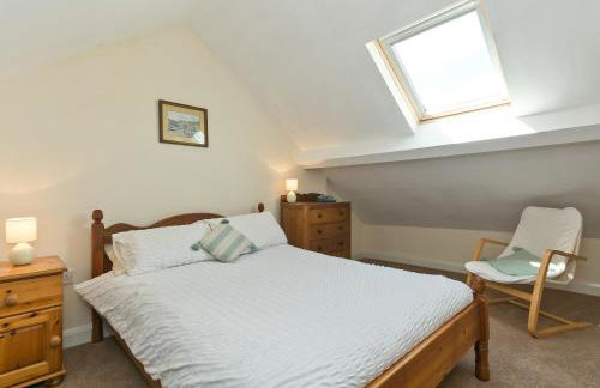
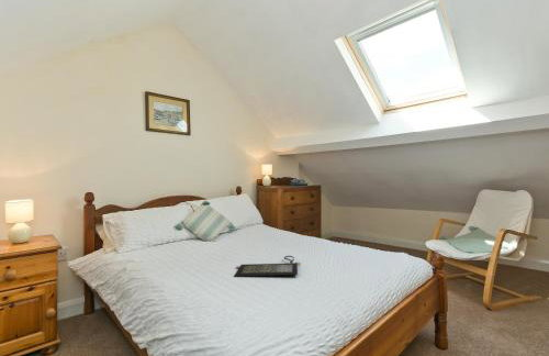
+ clutch bag [234,255,302,277]
